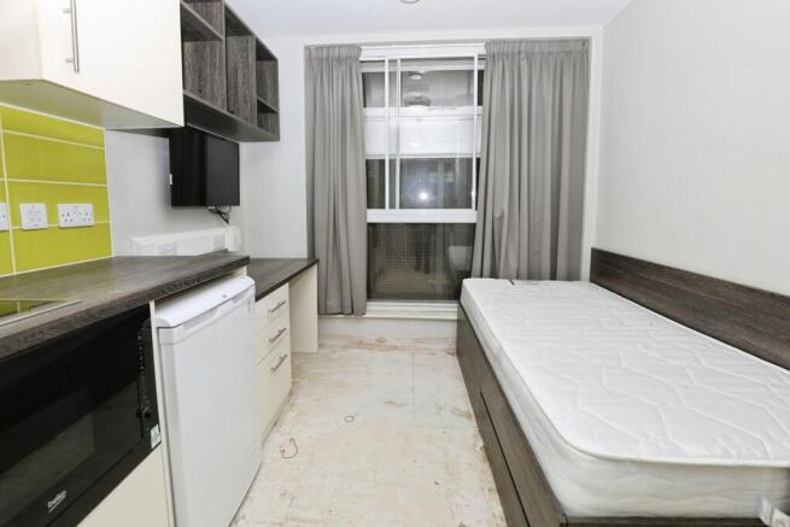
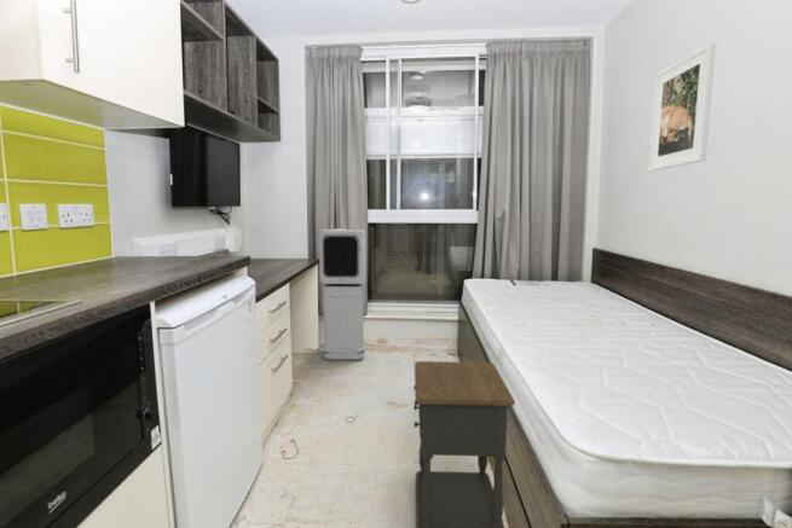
+ air purifier [318,227,368,361]
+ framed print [648,41,717,172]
+ nightstand [412,360,516,528]
